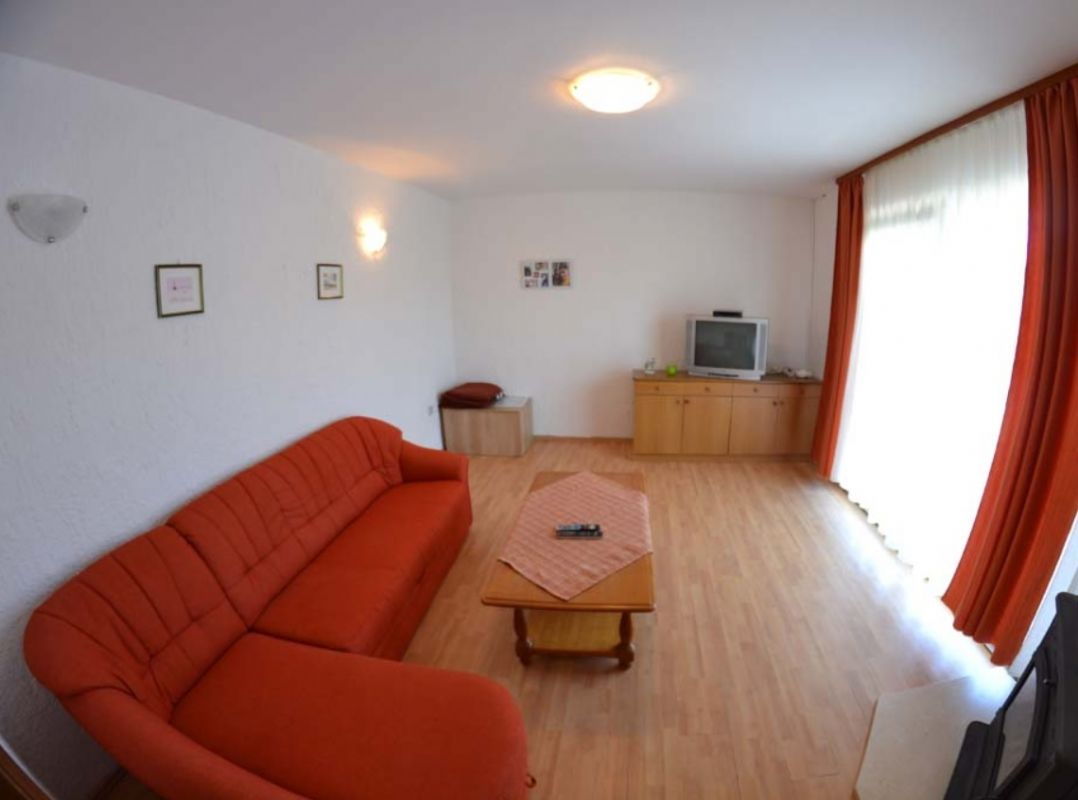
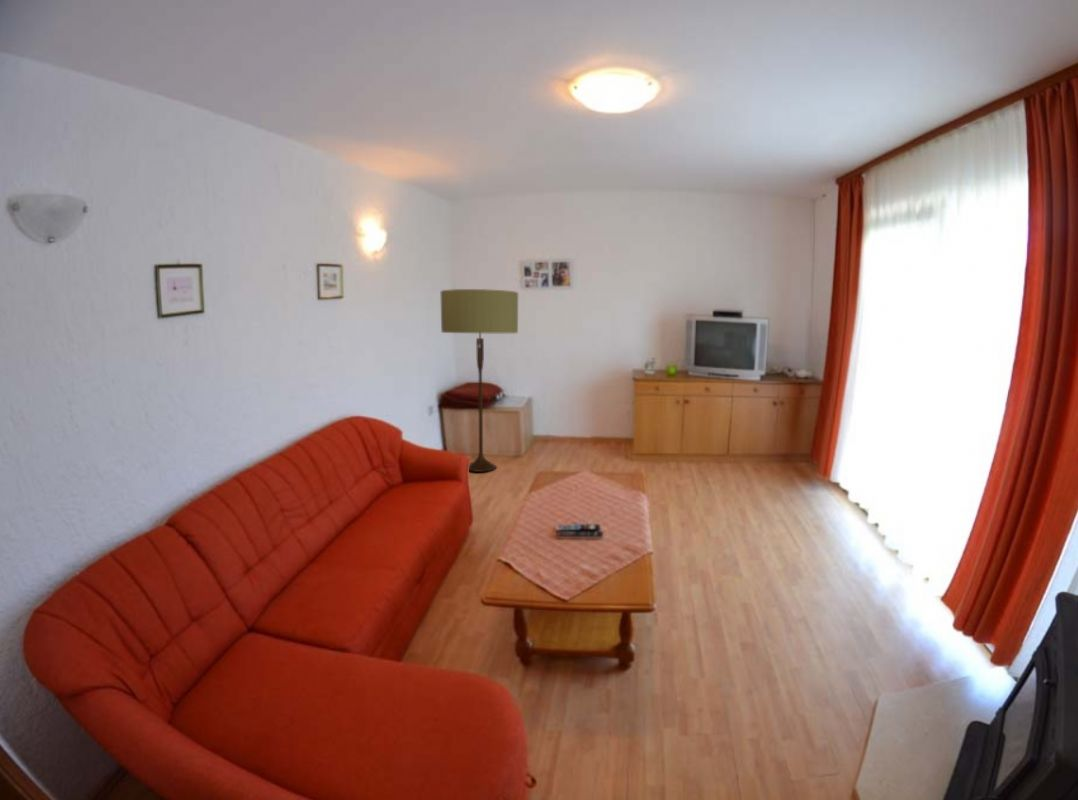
+ floor lamp [440,288,519,473]
